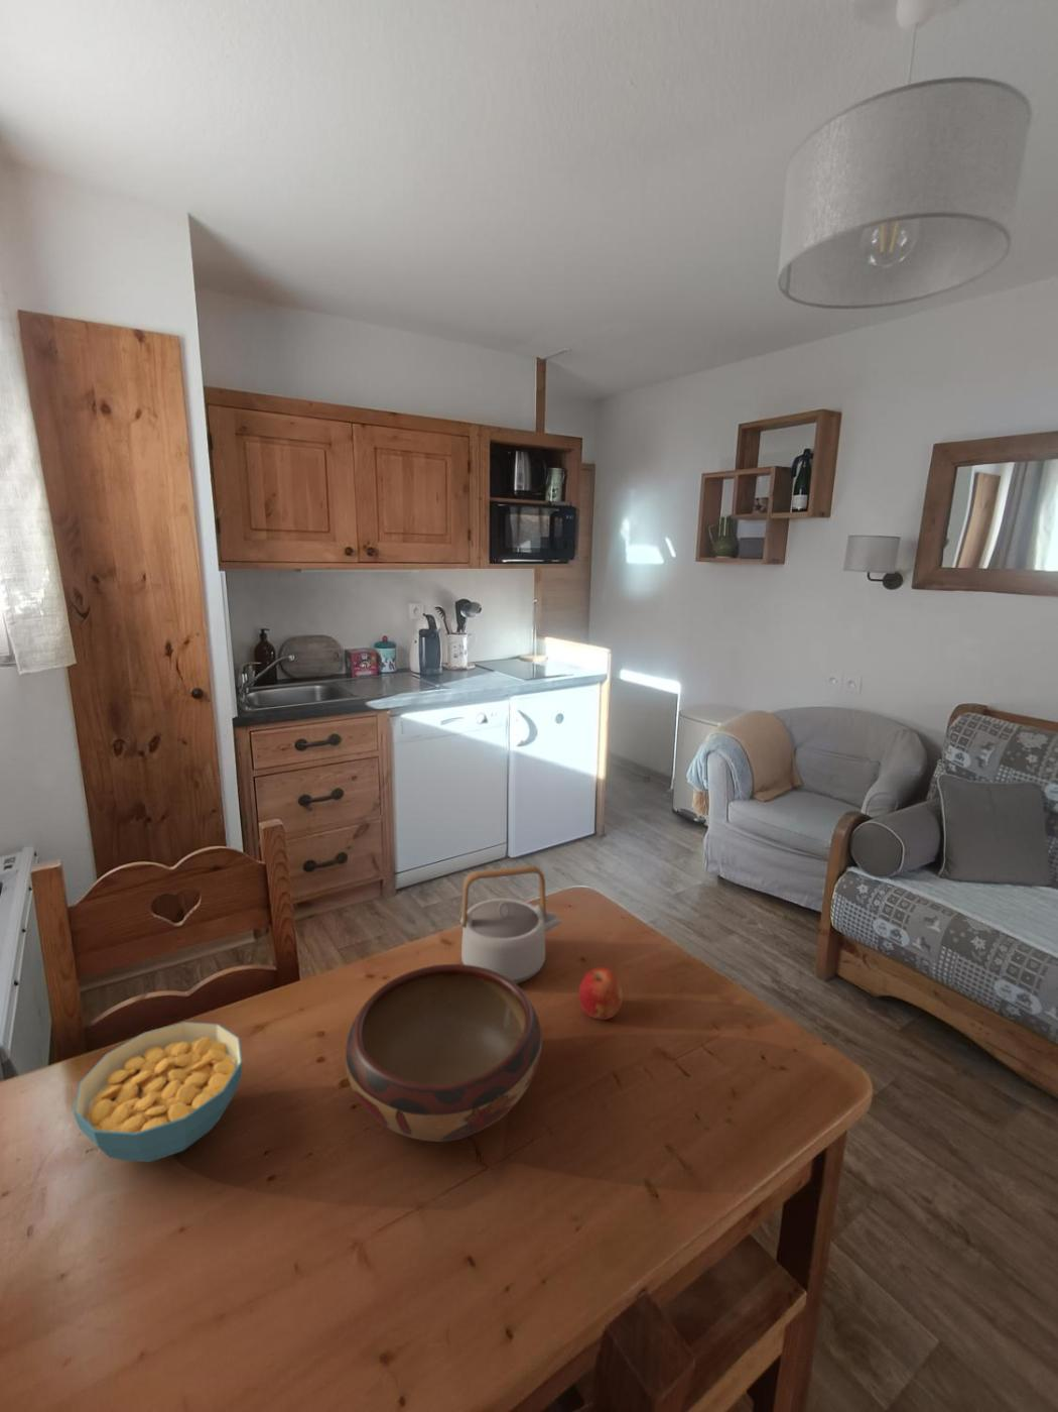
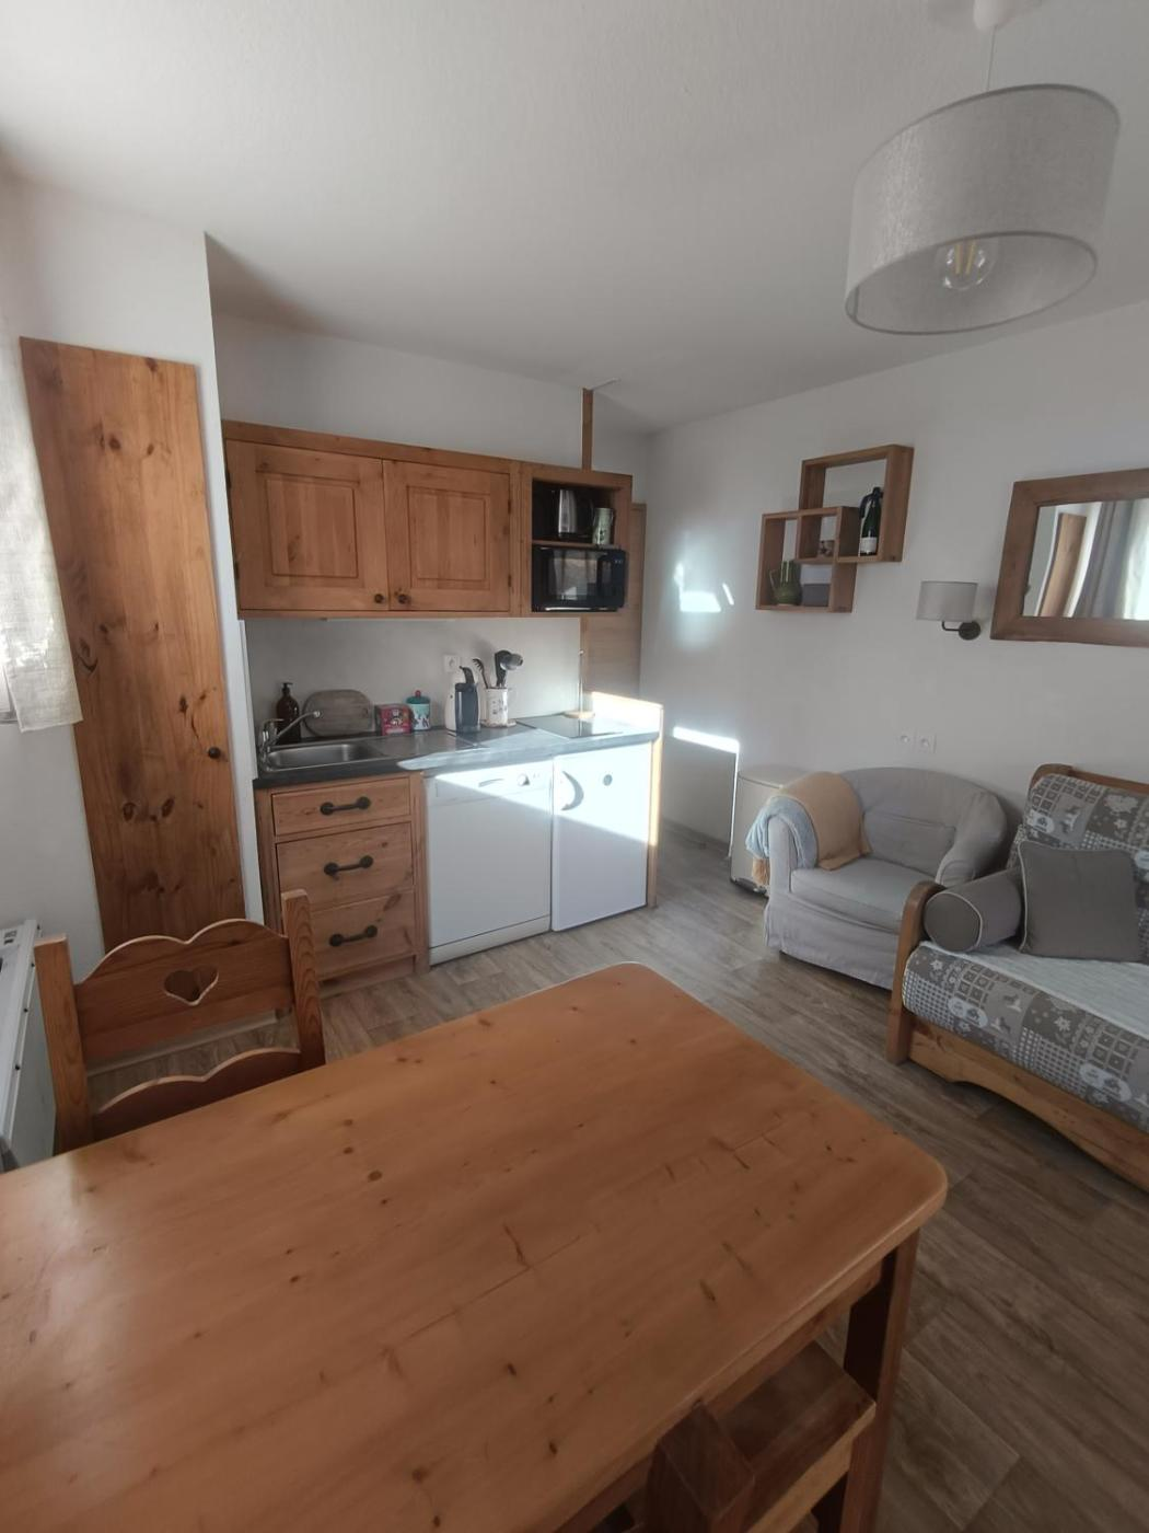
- fruit [578,966,625,1021]
- teapot [459,864,562,984]
- cereal bowl [72,1021,243,1163]
- decorative bowl [345,963,543,1143]
